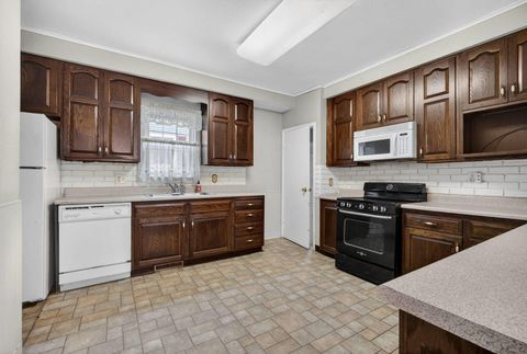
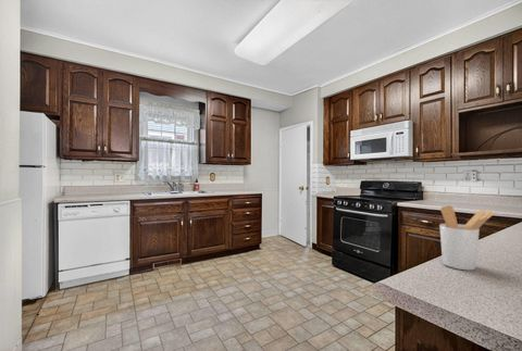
+ utensil holder [438,204,496,272]
